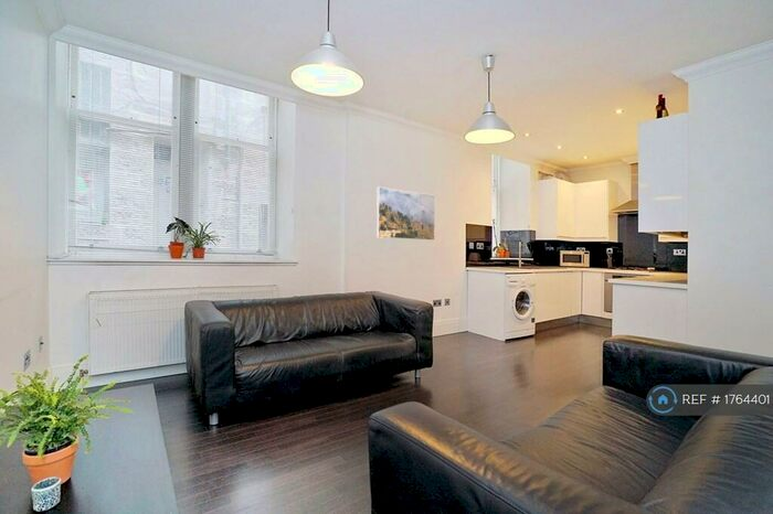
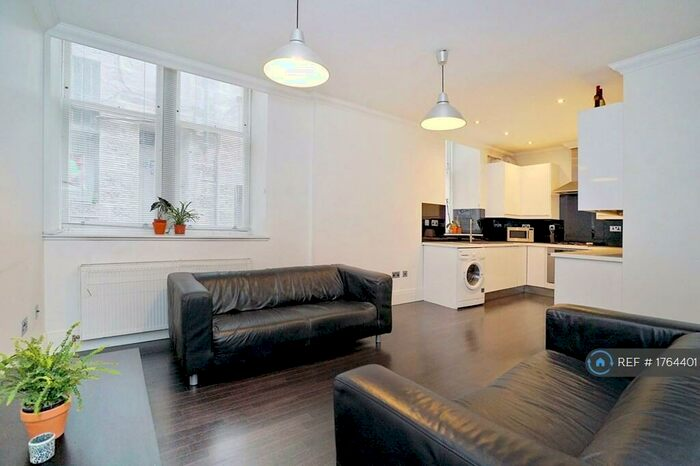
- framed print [375,186,436,242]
